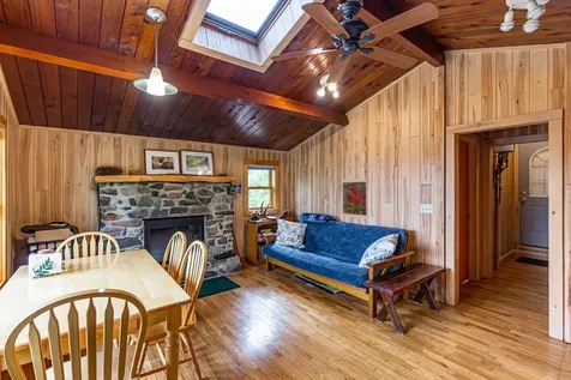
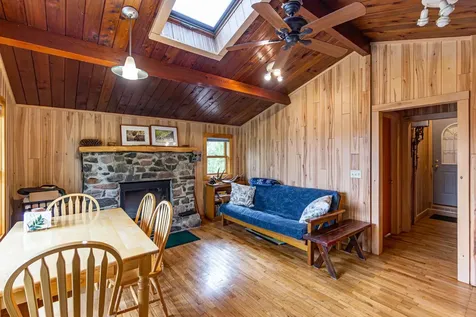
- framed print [341,177,369,219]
